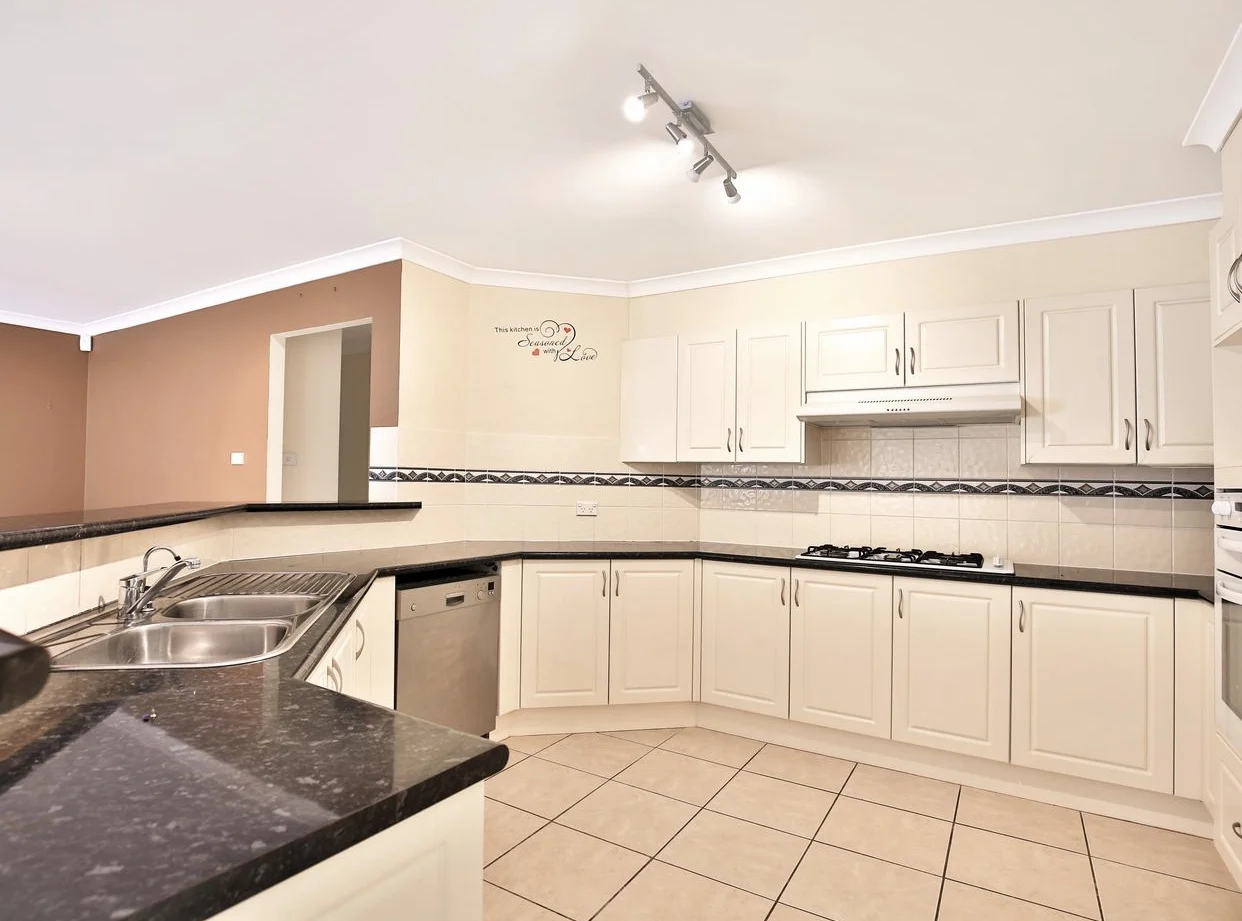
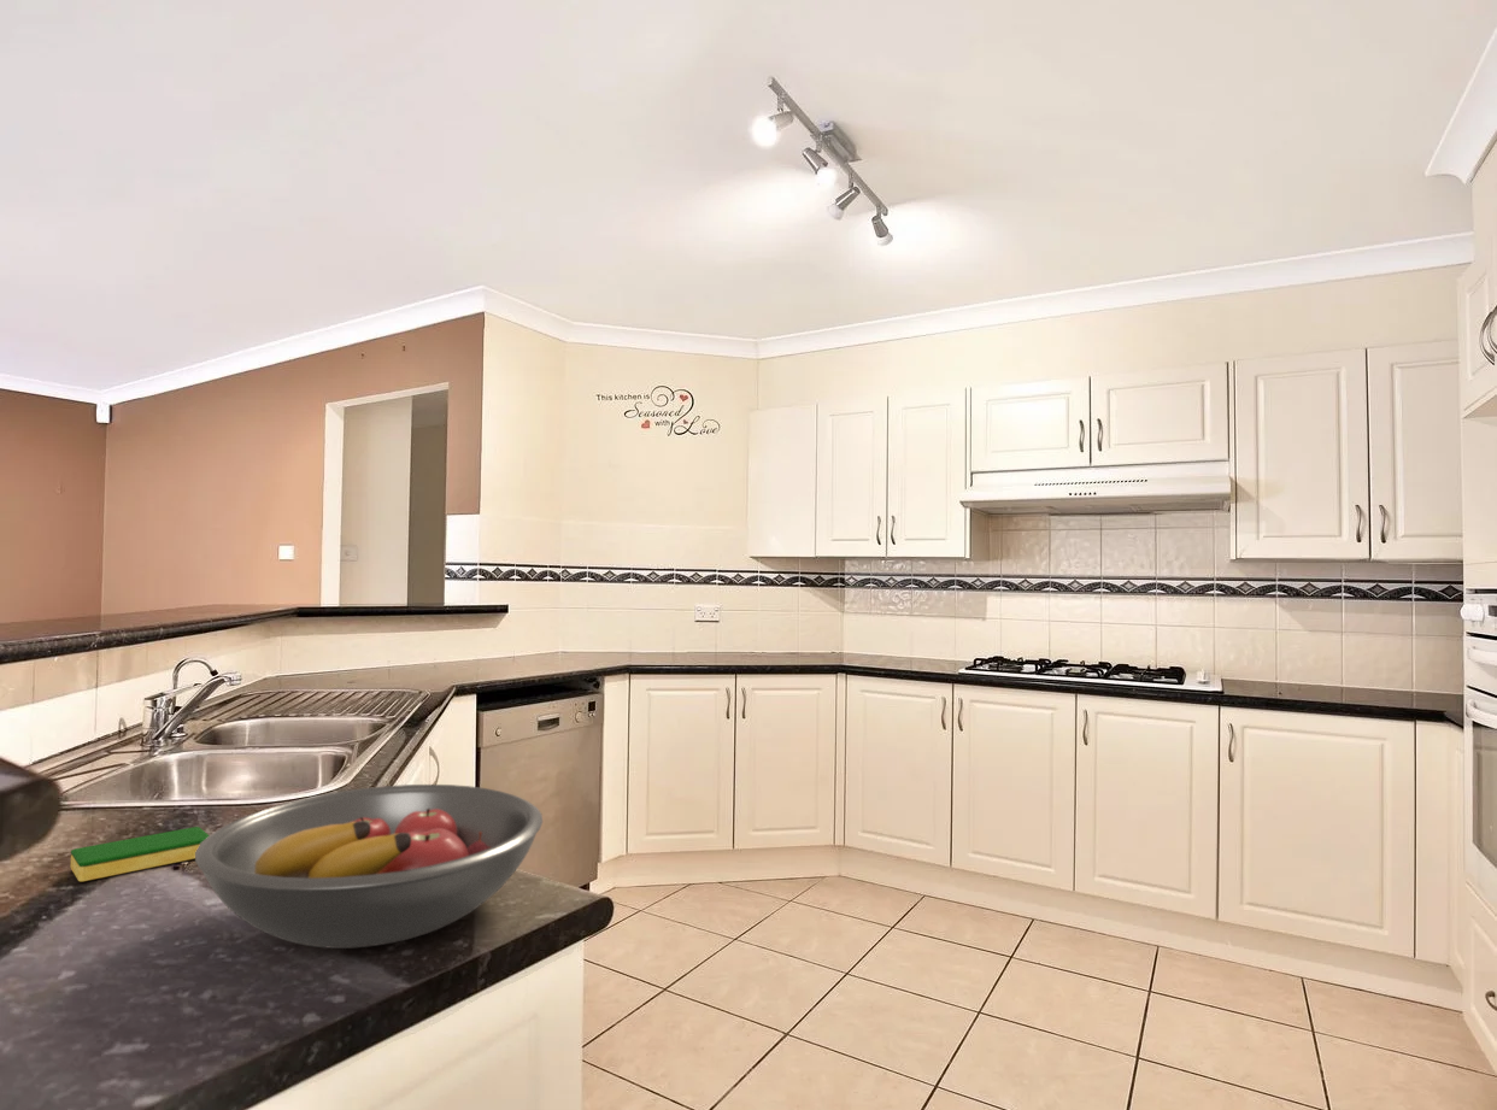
+ fruit bowl [194,783,544,950]
+ dish sponge [70,826,210,883]
